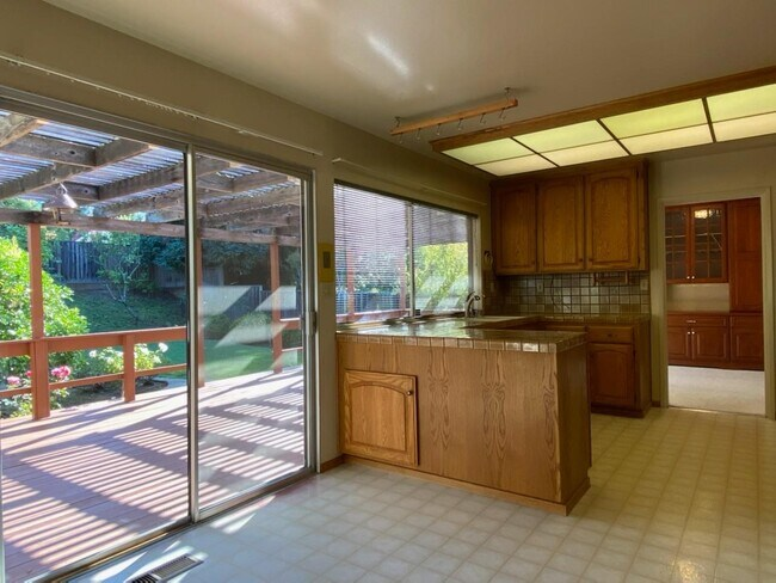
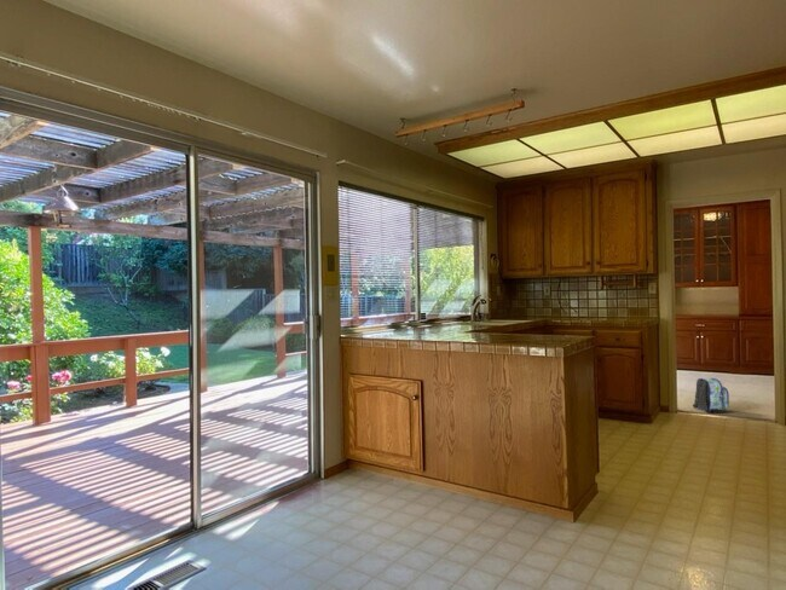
+ backpack [692,377,730,415]
